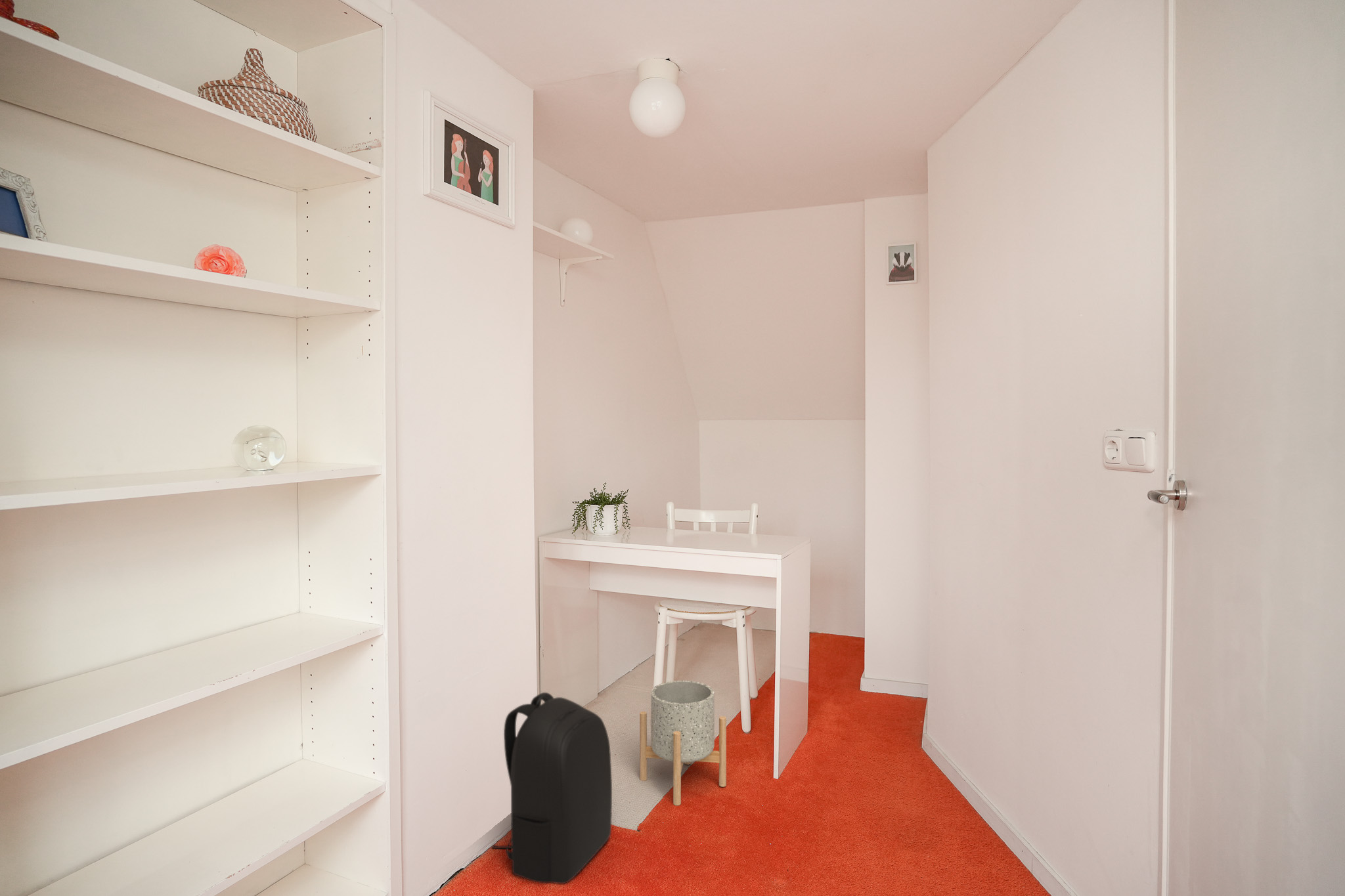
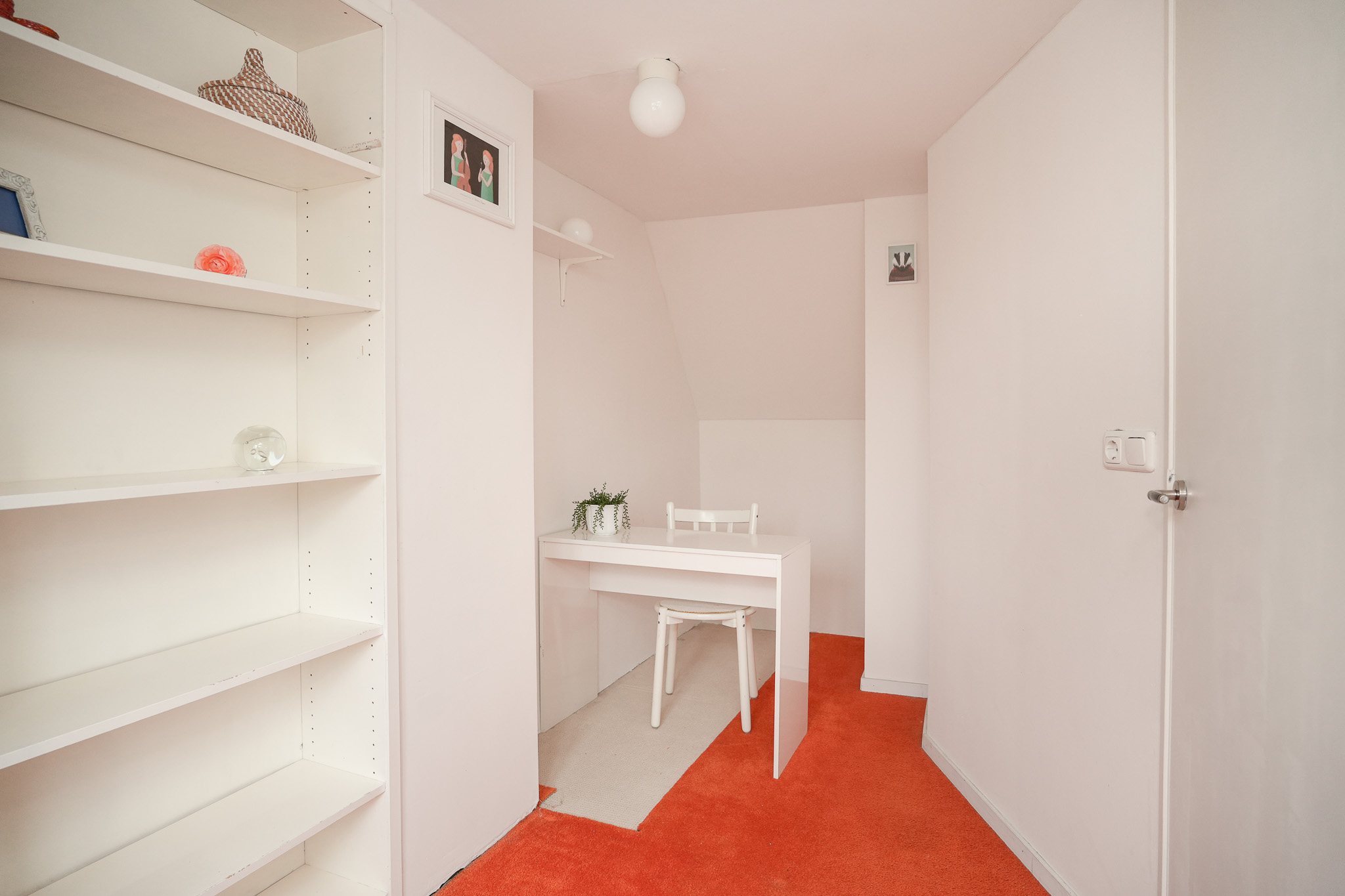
- planter [639,680,727,806]
- backpack [491,692,613,884]
